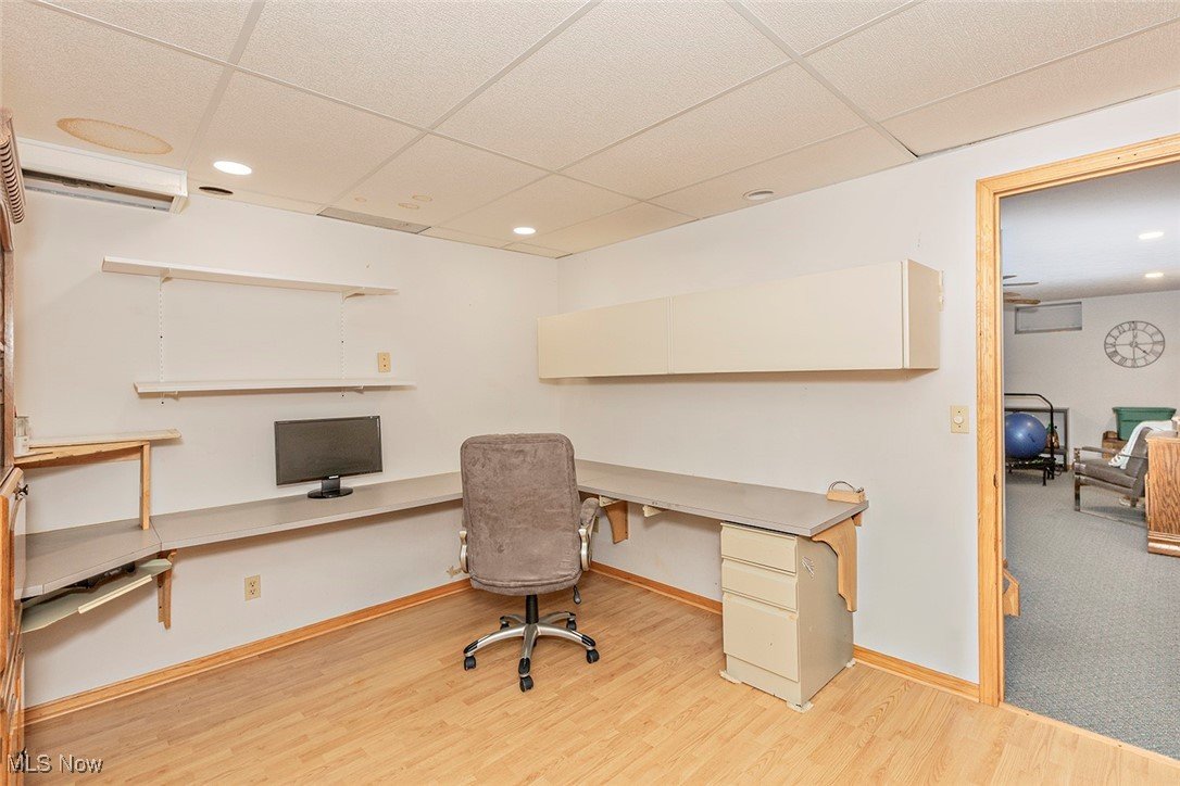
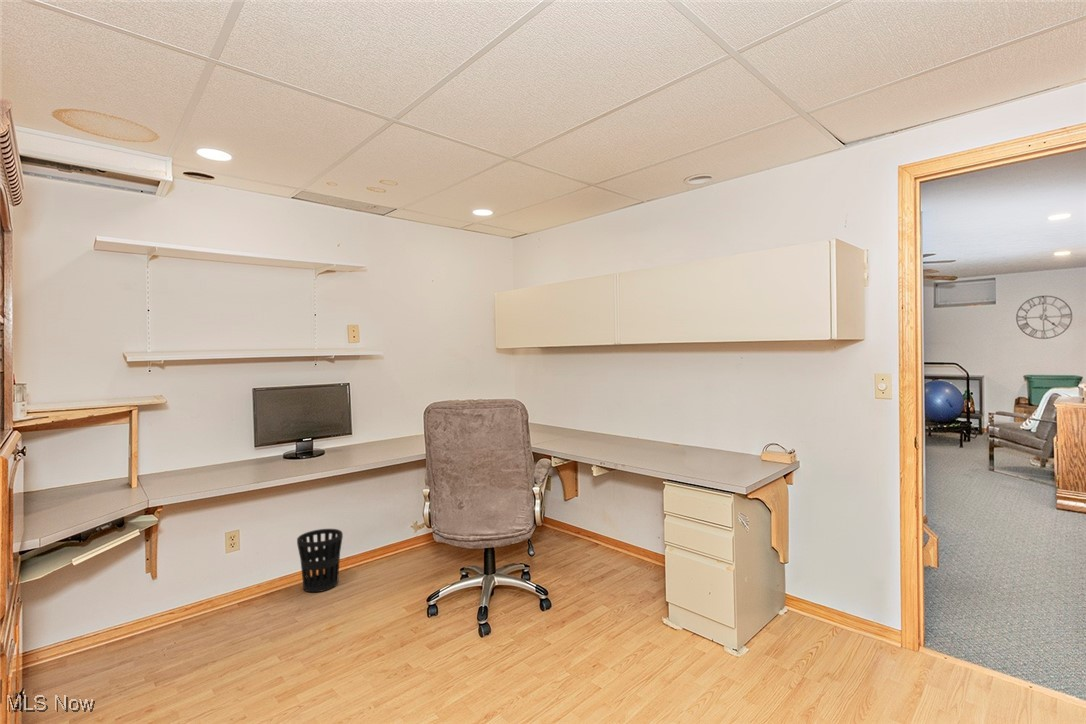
+ wastebasket [296,528,344,593]
